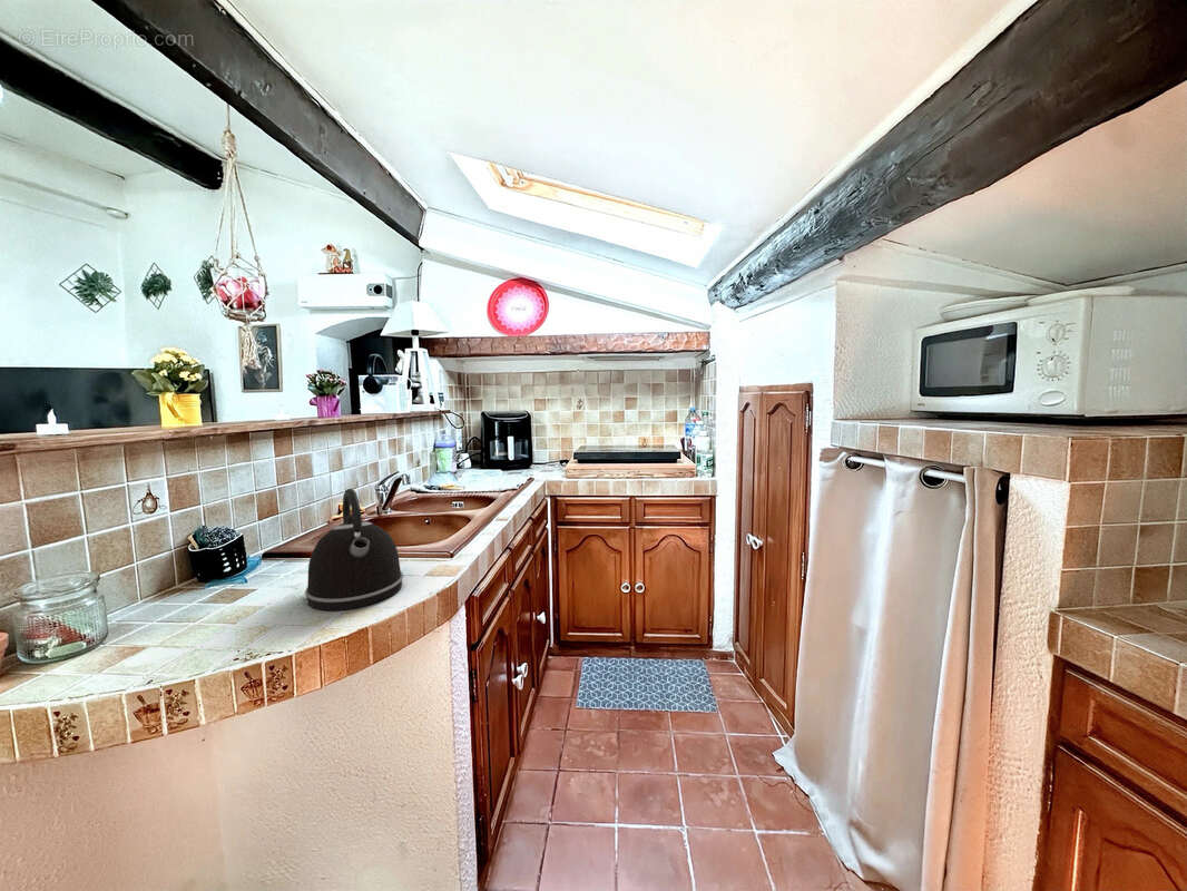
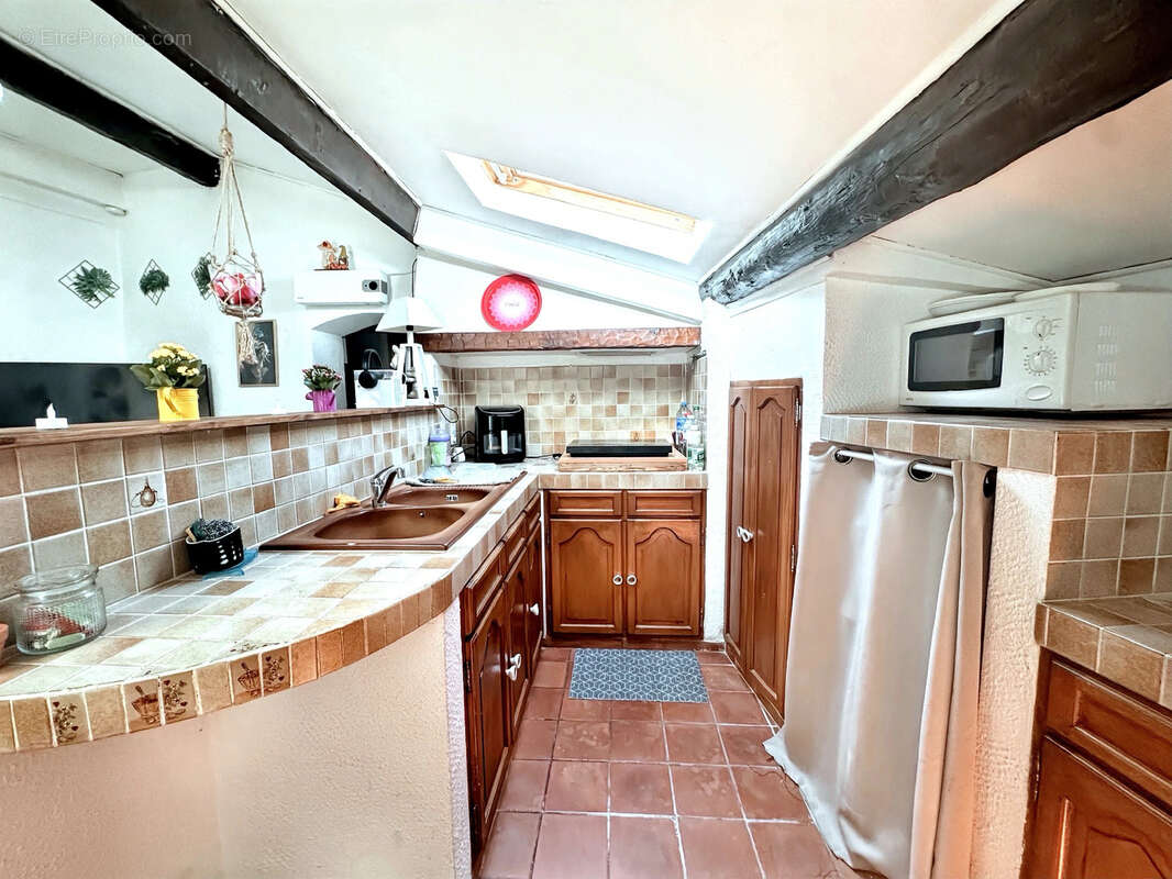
- kettle [304,488,404,611]
